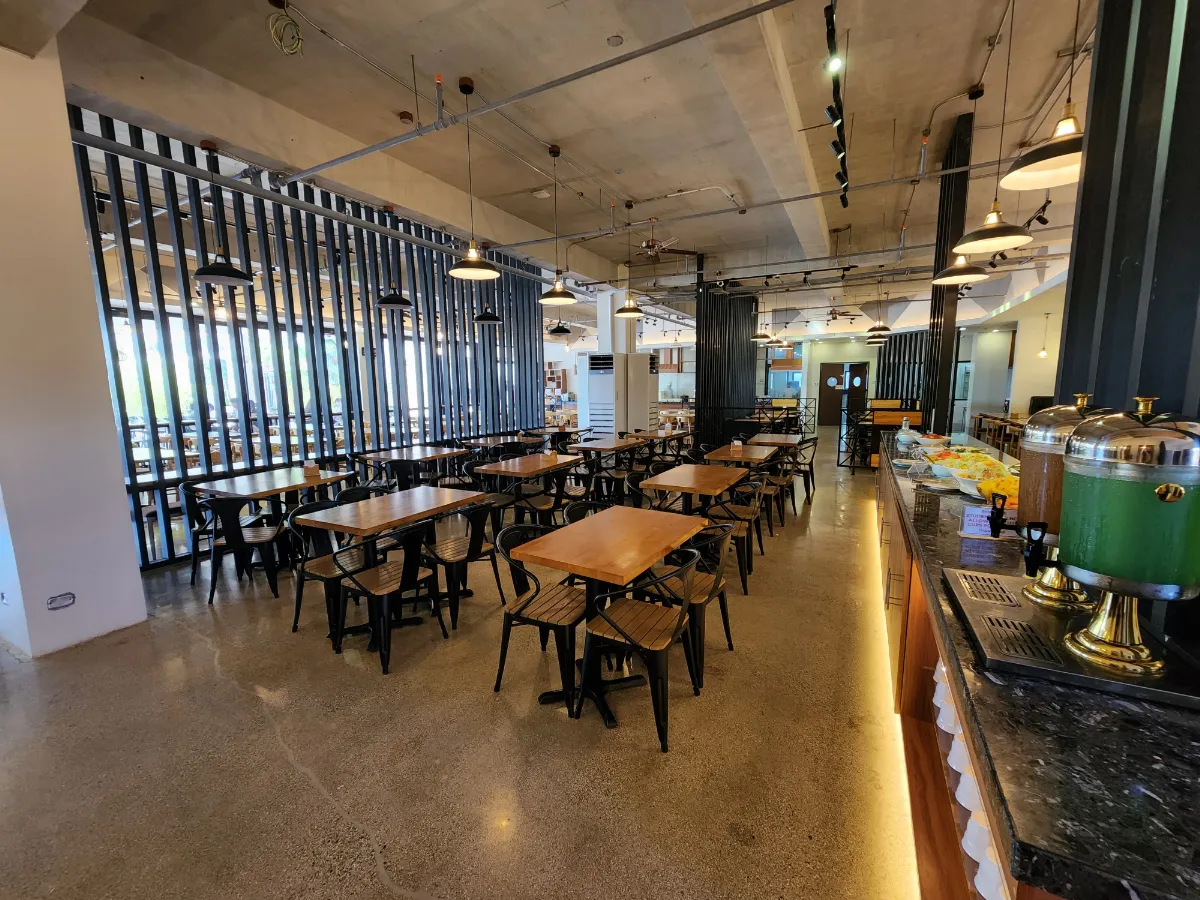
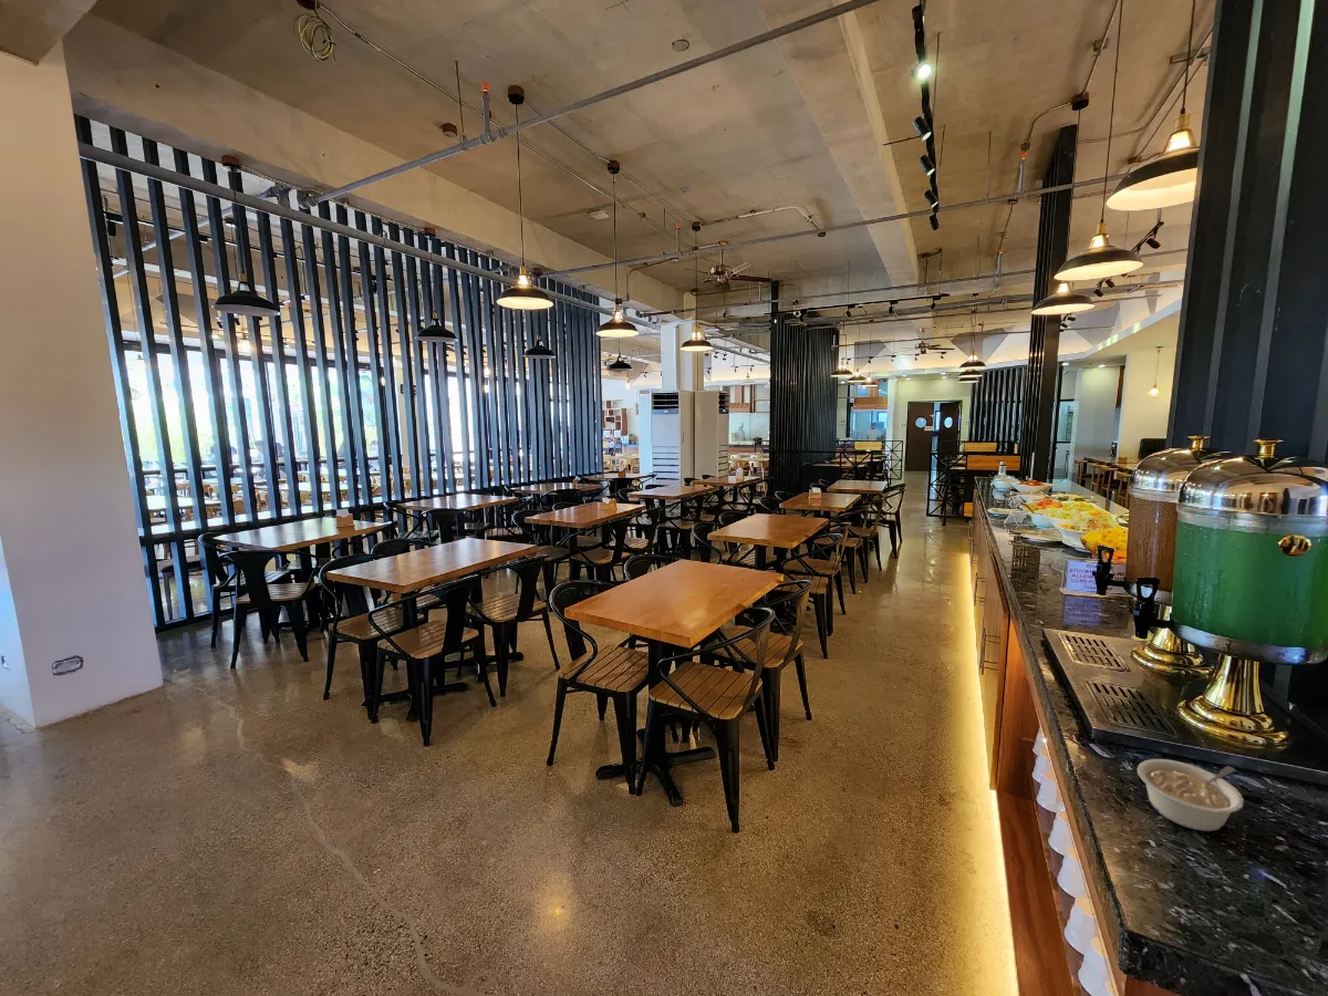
+ legume [1137,758,1245,832]
